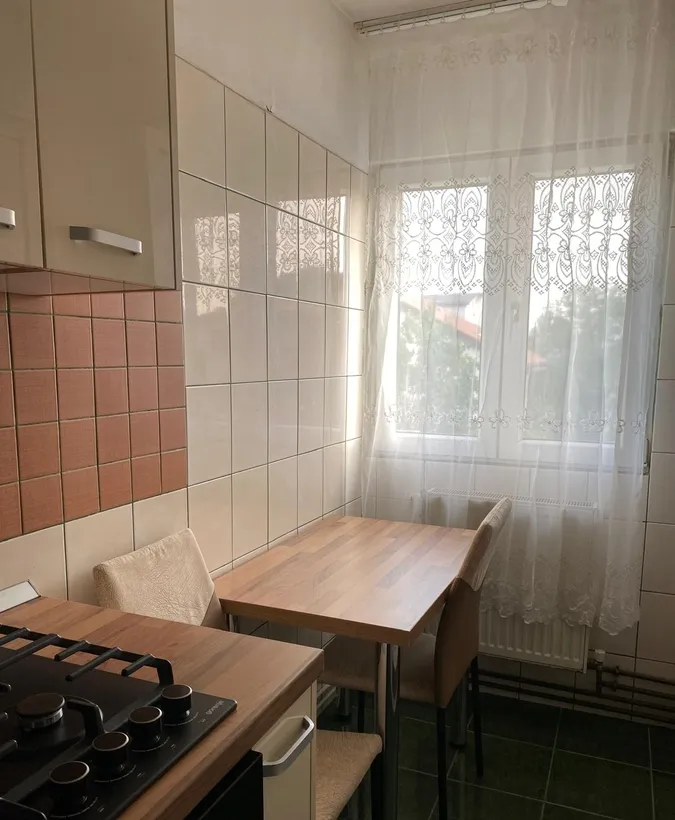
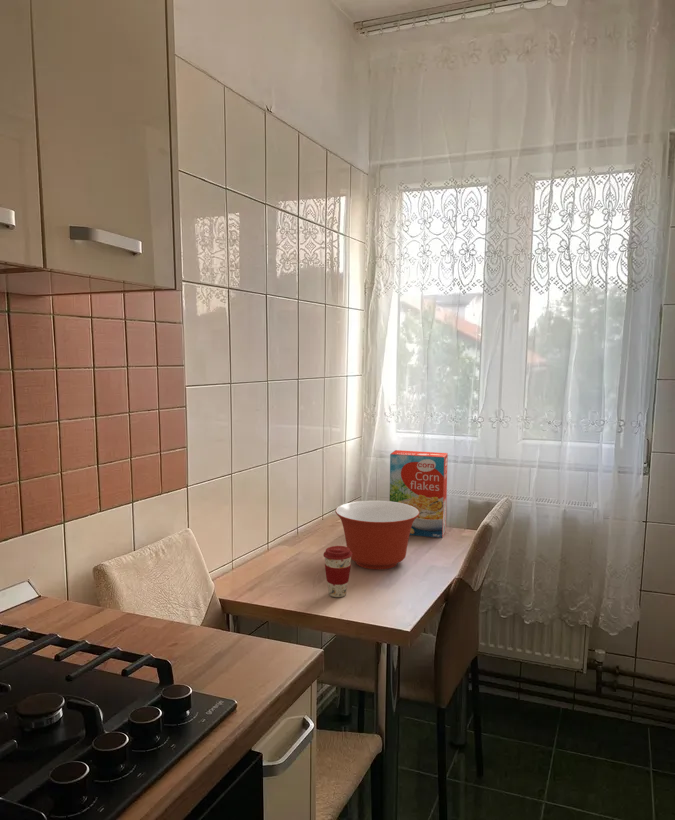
+ mixing bowl [334,500,419,570]
+ cereal box [389,449,449,539]
+ coffee cup [323,545,352,598]
